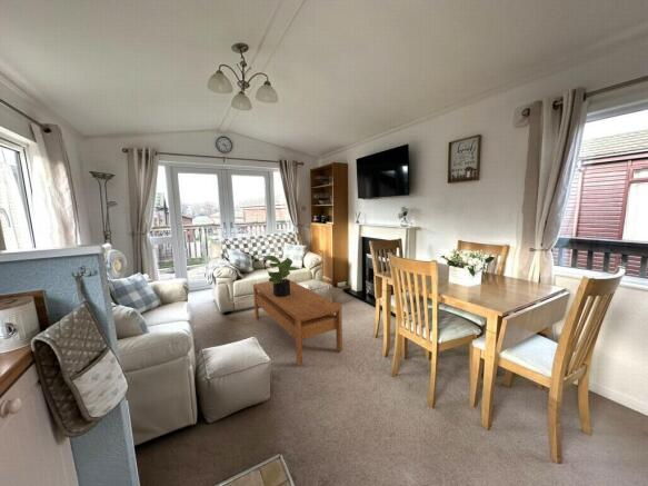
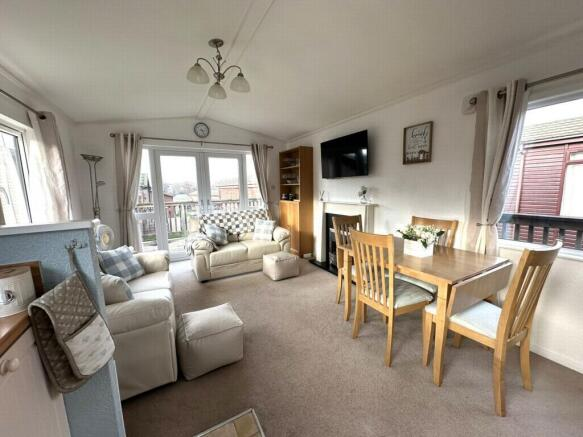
- coffee table [252,278,343,367]
- potted plant [261,255,303,297]
